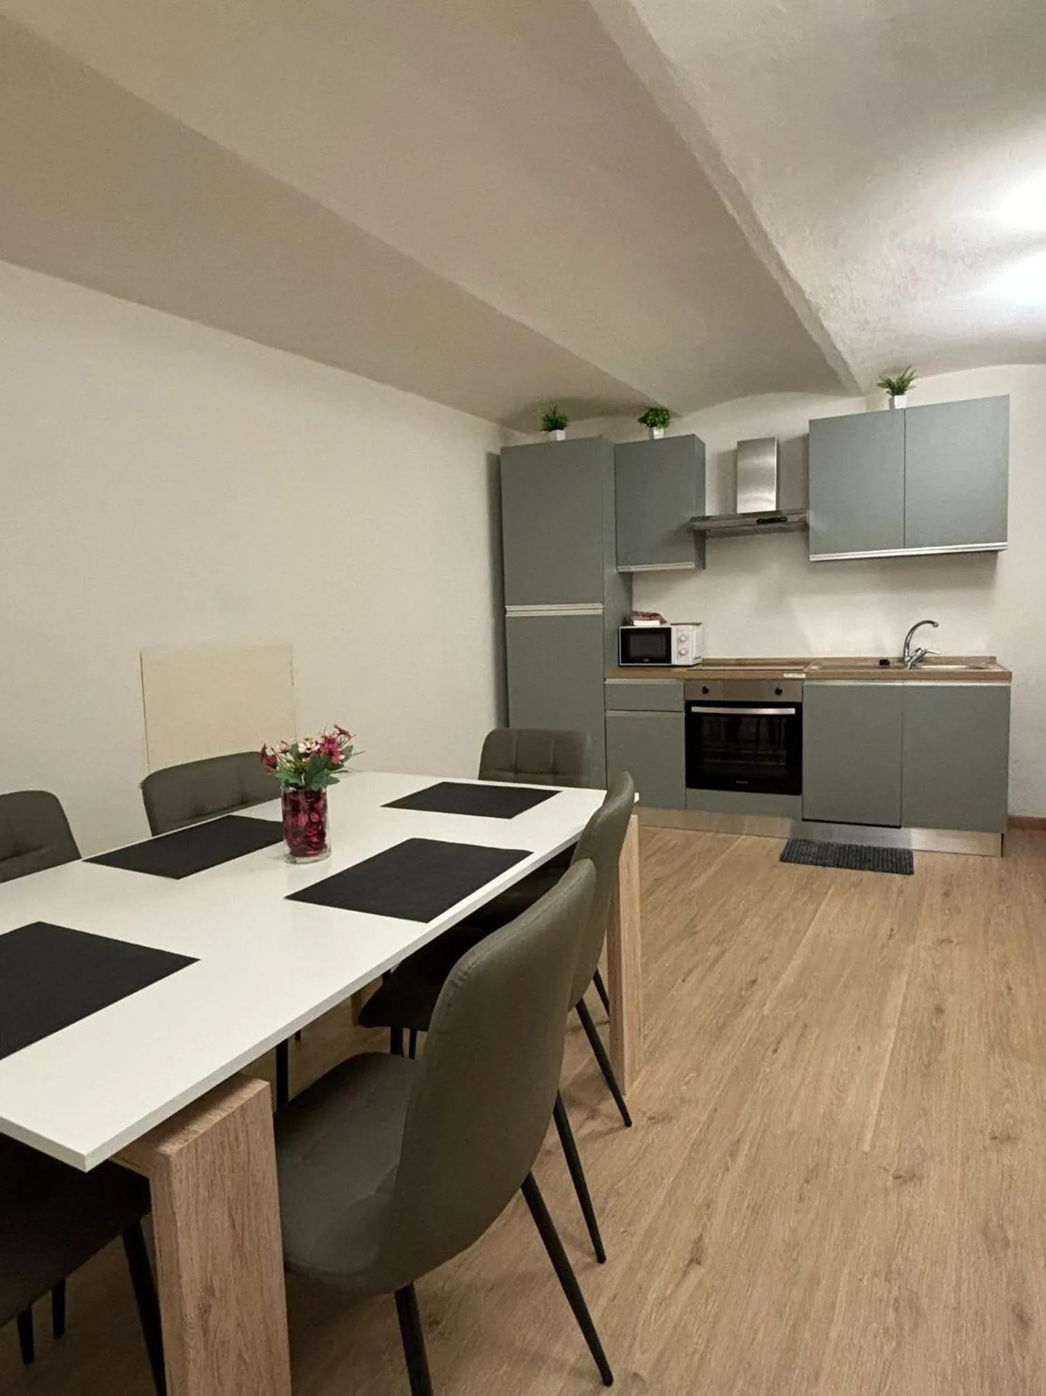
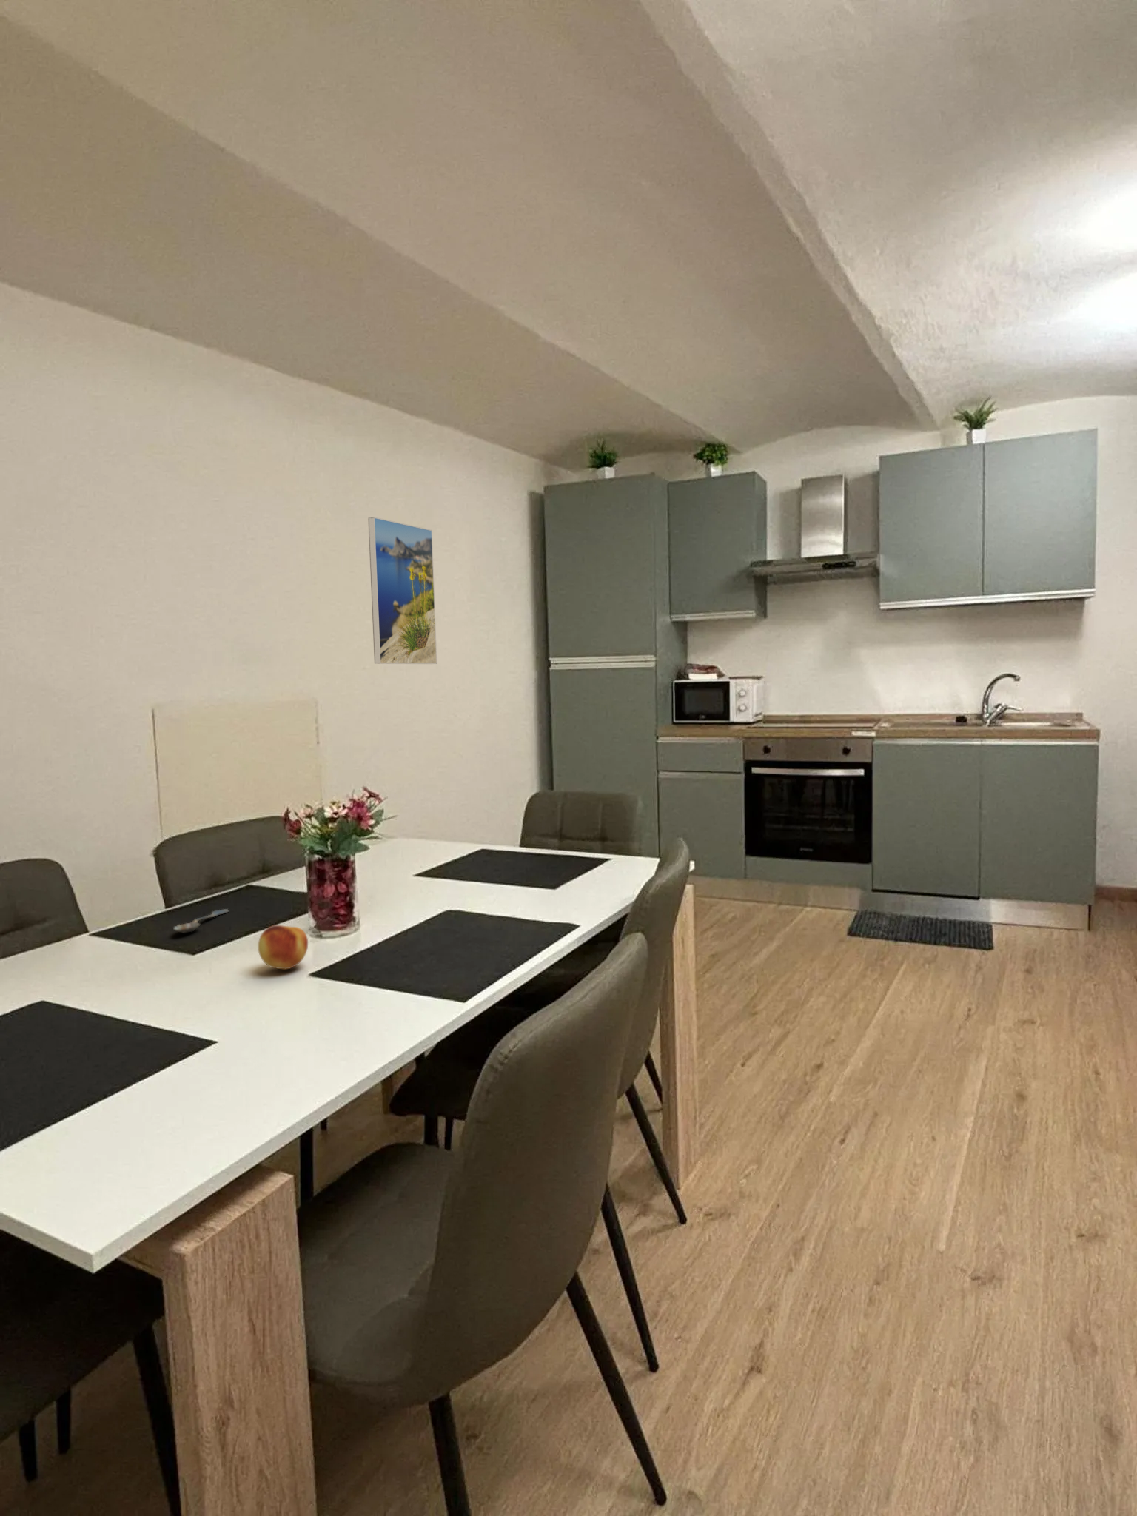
+ spoon [172,908,229,933]
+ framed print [367,516,437,665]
+ fruit [258,925,308,970]
